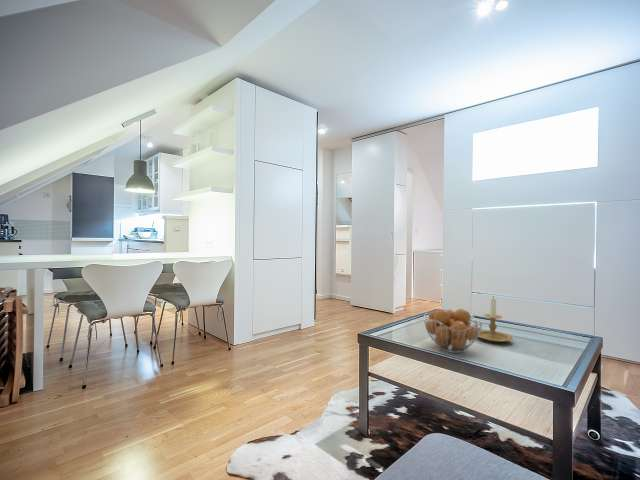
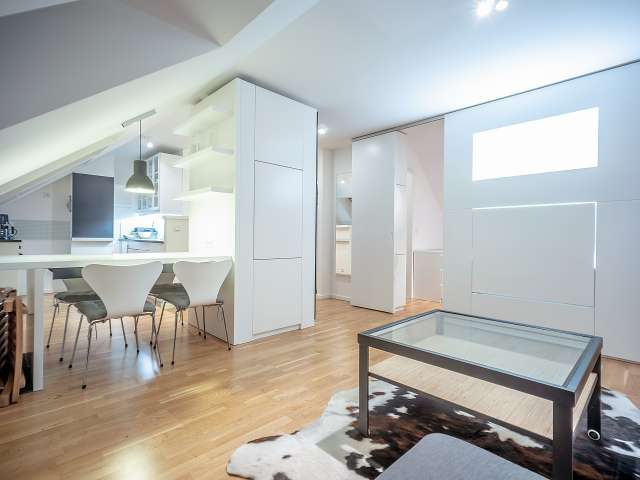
- candle holder [474,295,514,343]
- fruit basket [423,308,483,354]
